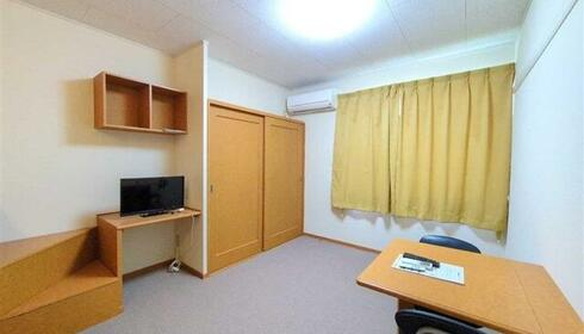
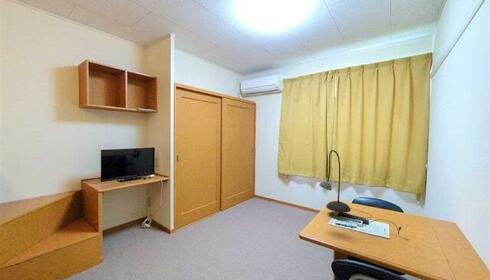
+ desk lamp [318,149,403,236]
